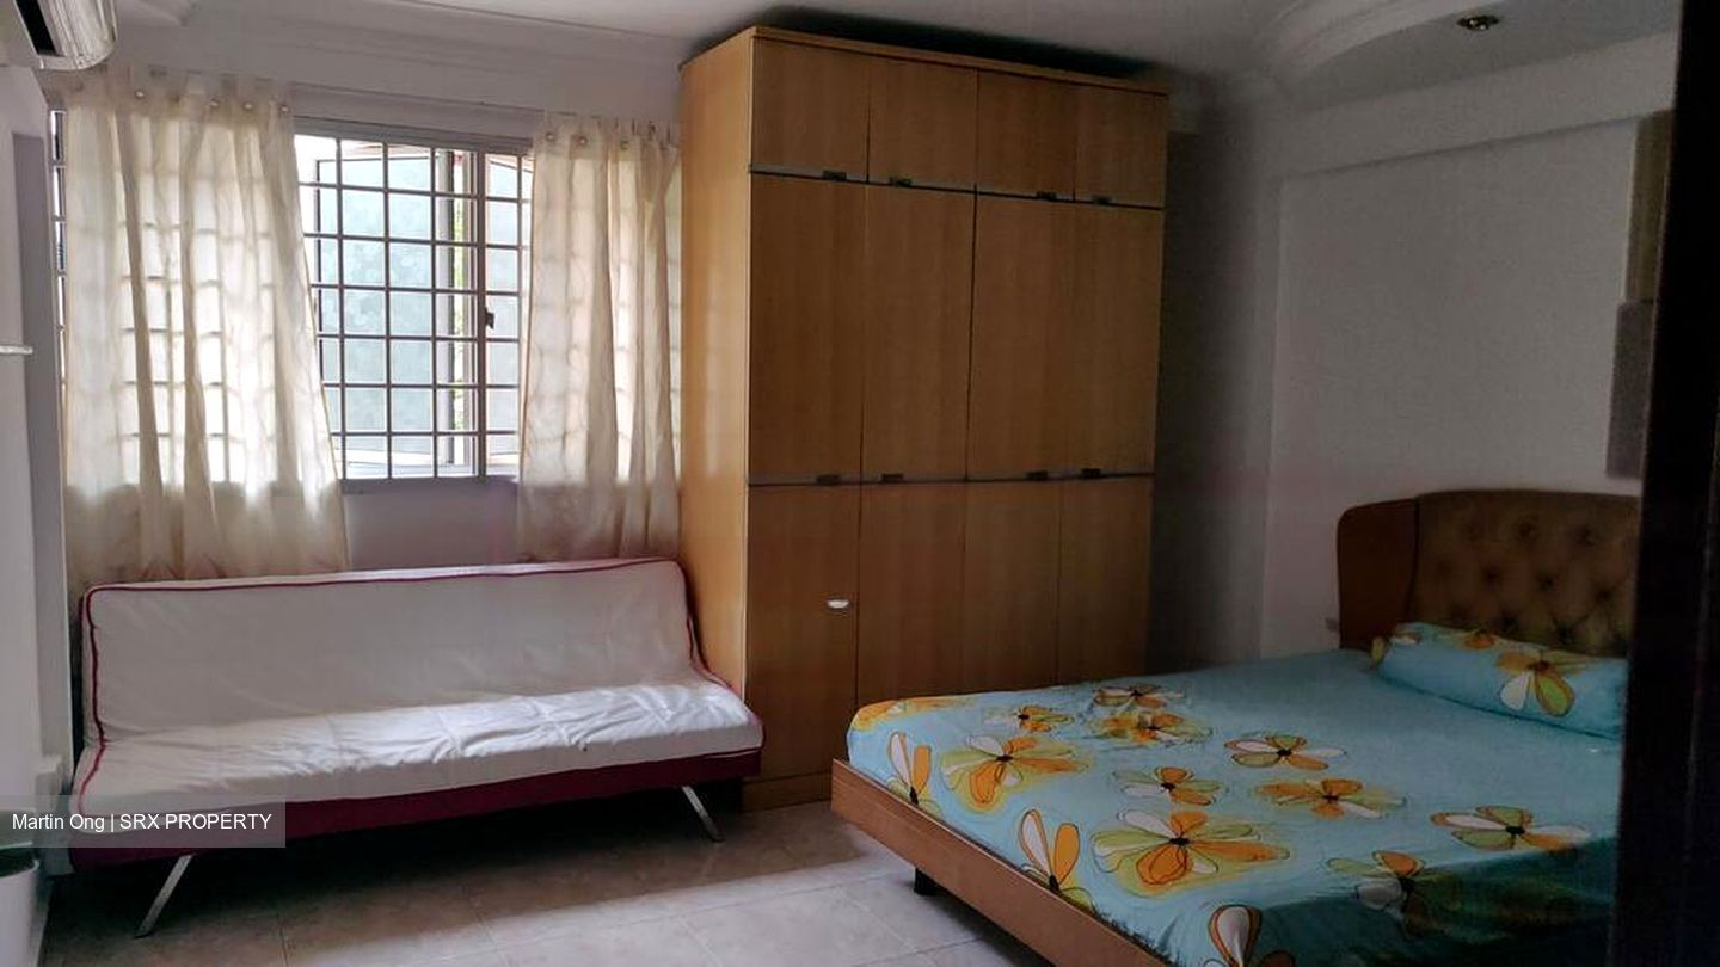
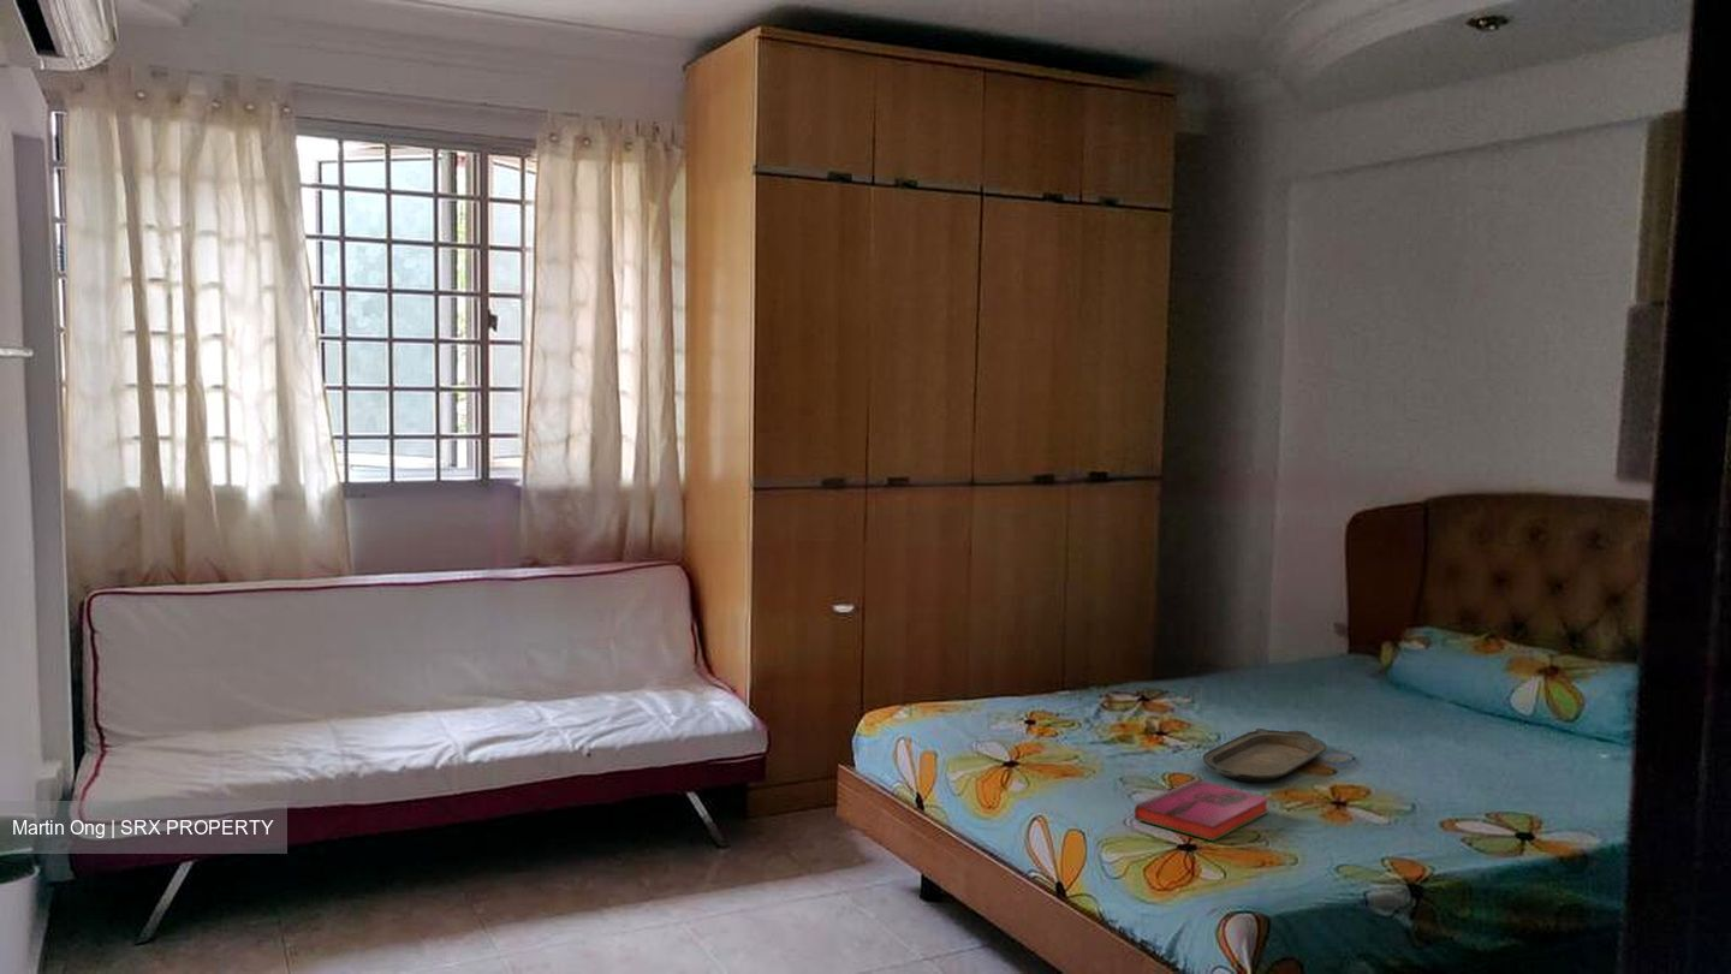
+ serving tray [1202,727,1327,783]
+ hardback book [1134,778,1271,842]
